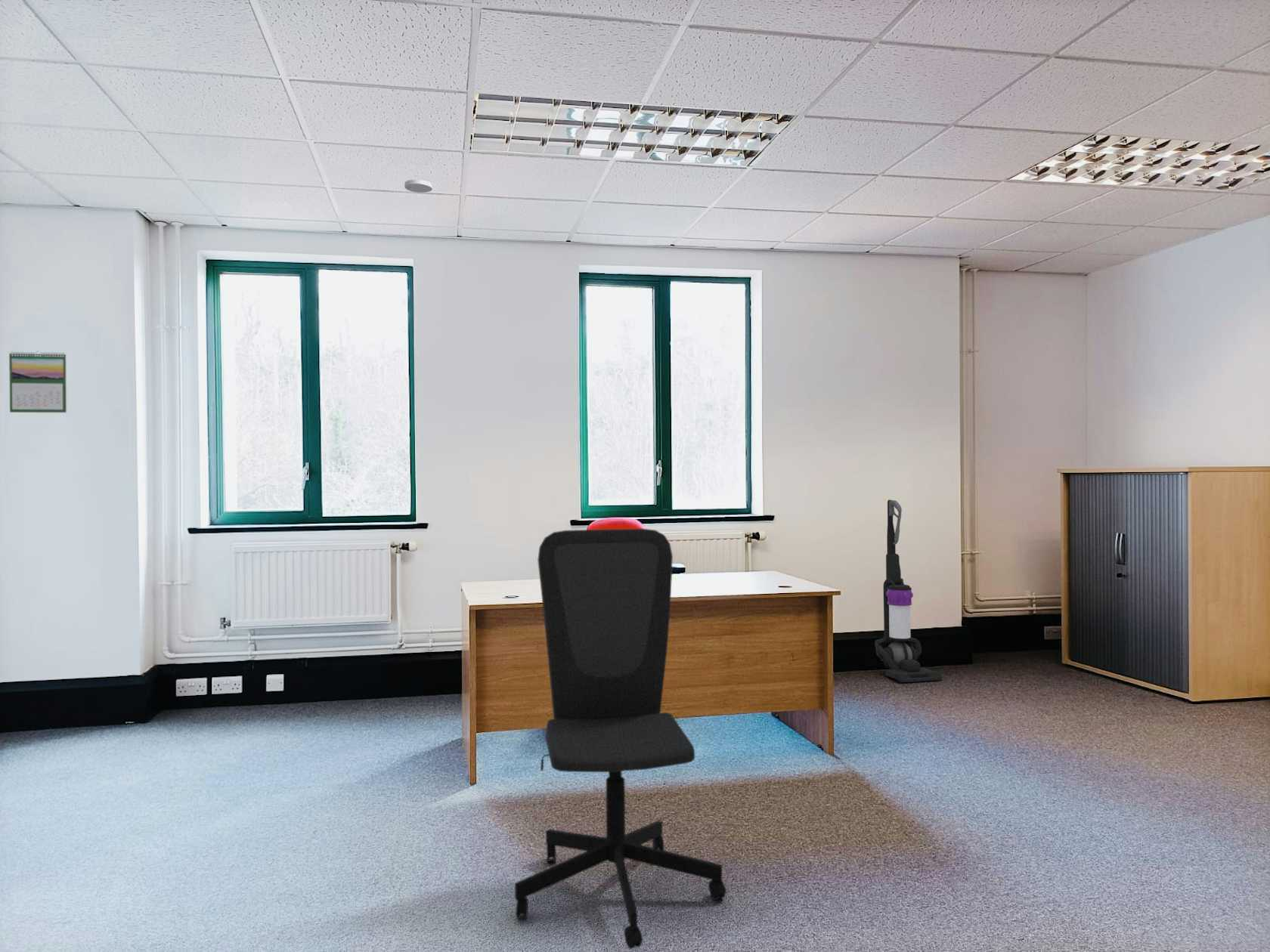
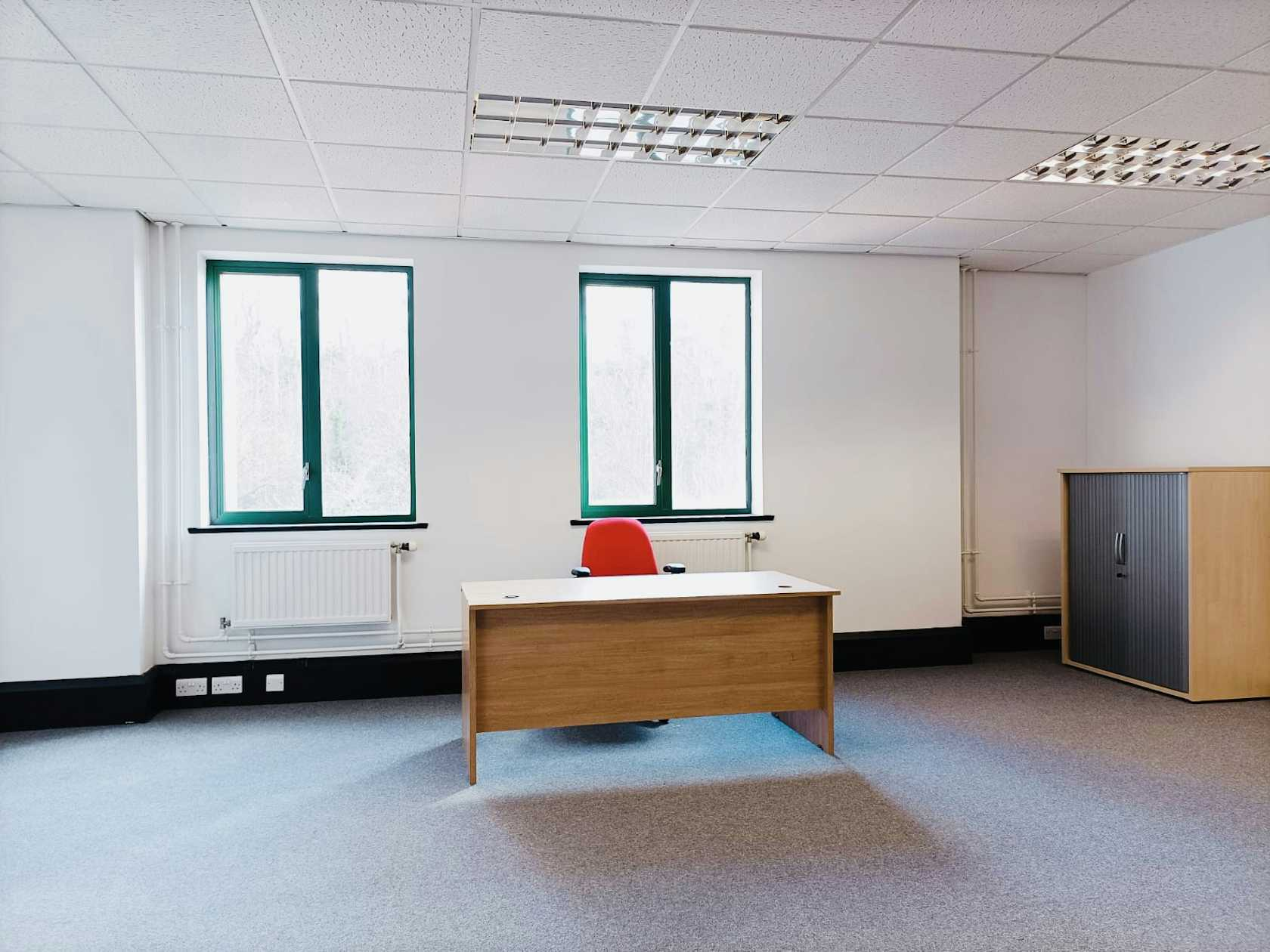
- office chair [514,528,727,950]
- calendar [8,351,67,413]
- smoke detector [404,179,433,193]
- vacuum cleaner [874,499,943,683]
